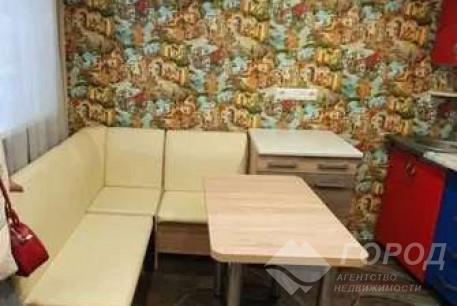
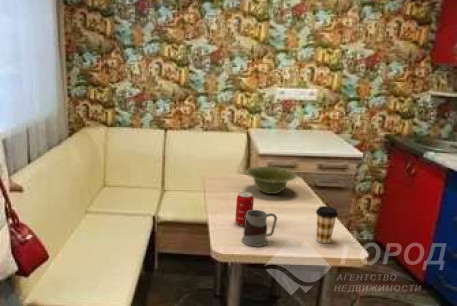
+ coffee cup [315,205,339,244]
+ dish [244,165,298,195]
+ beverage can [234,191,255,227]
+ mug [241,209,278,248]
